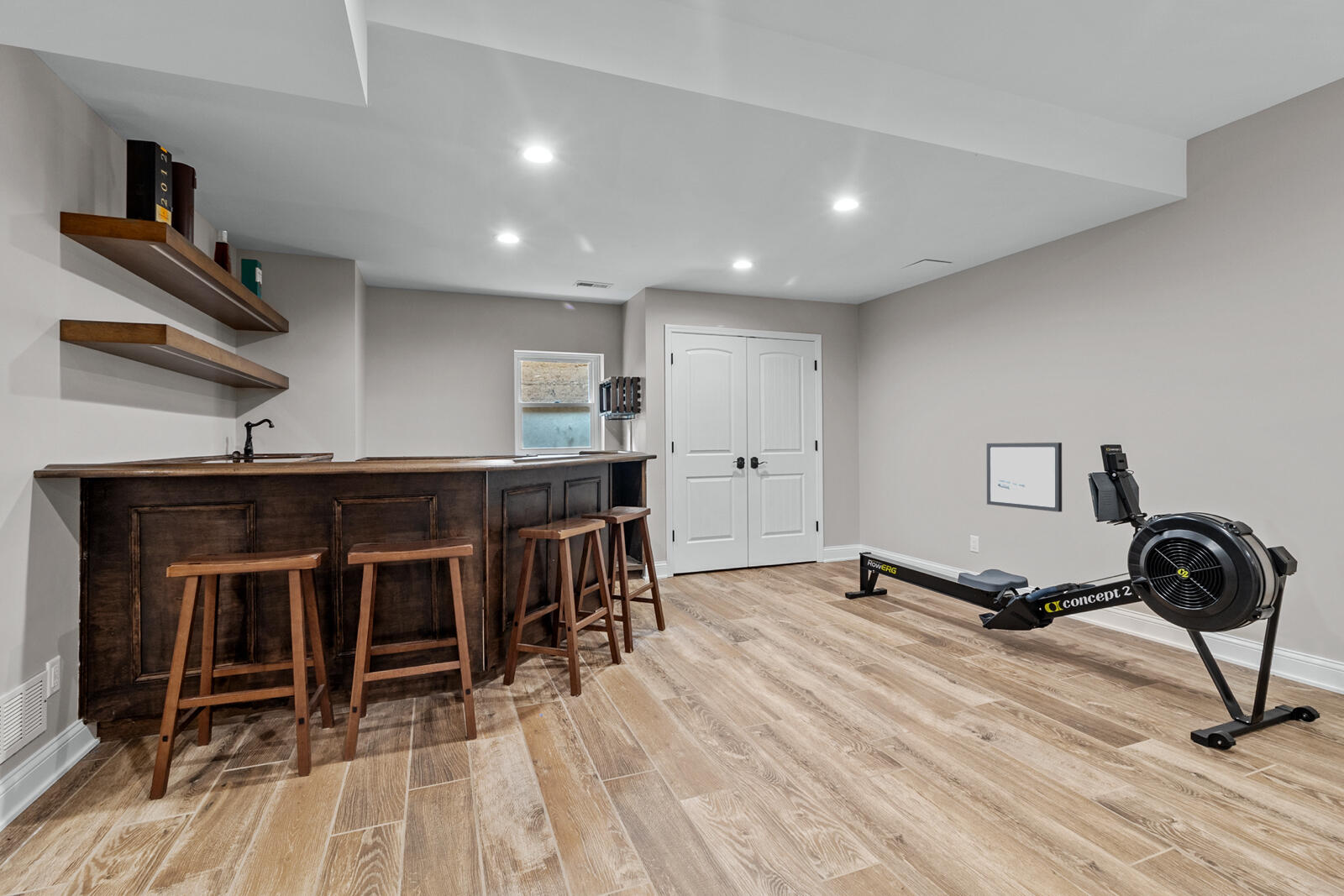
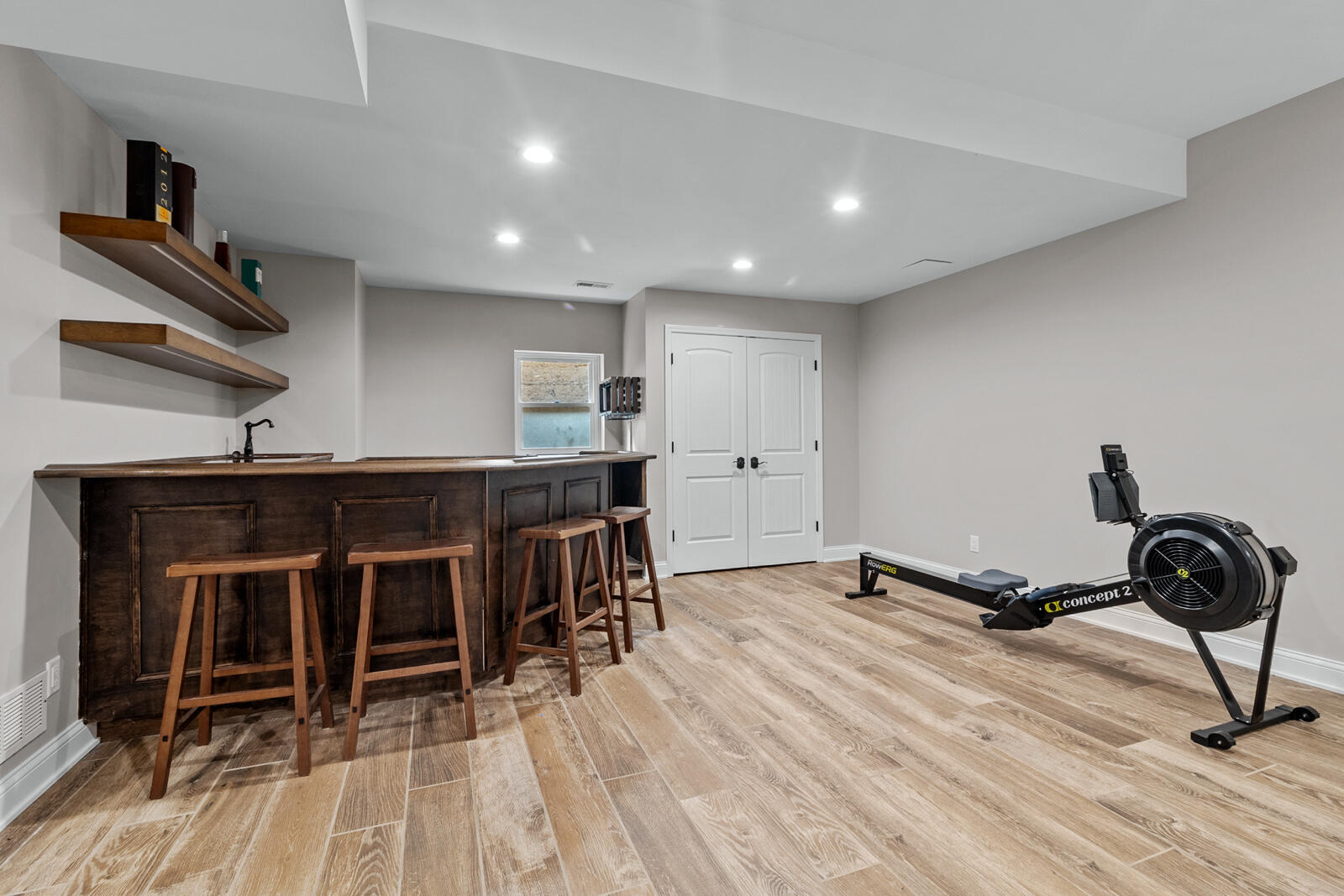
- wall art [986,442,1063,513]
